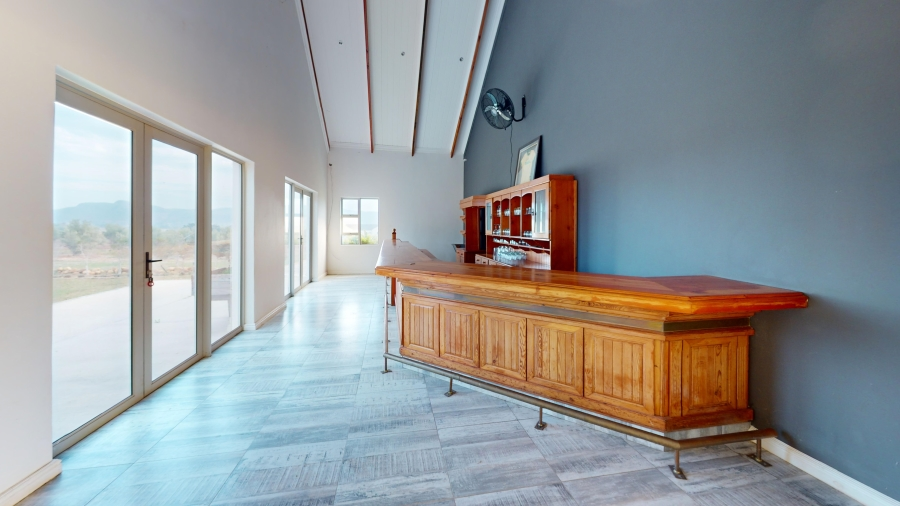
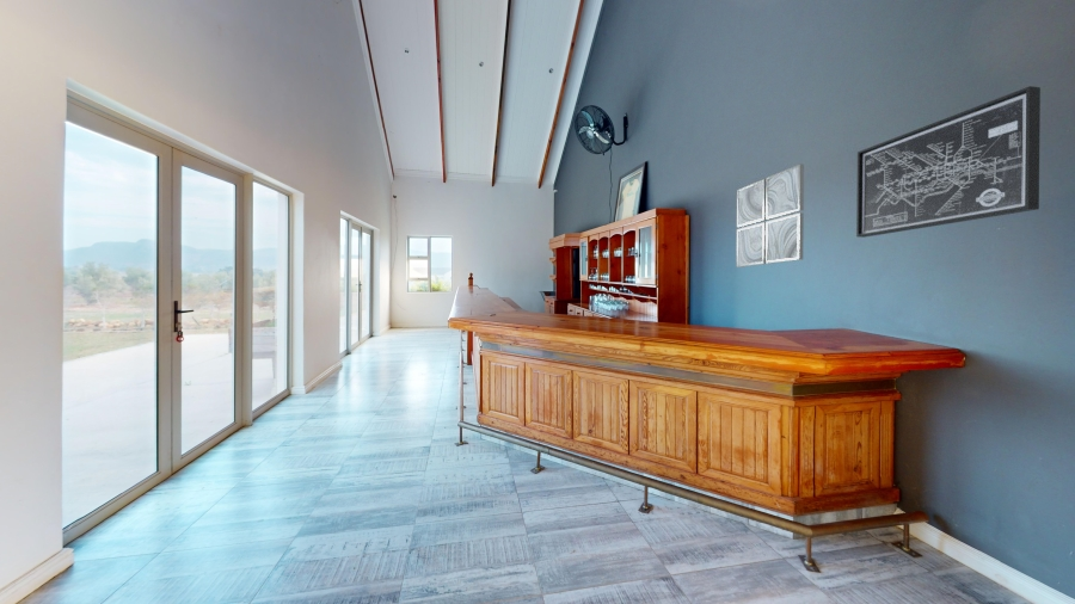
+ wall art [855,85,1042,239]
+ wall art [736,162,805,269]
